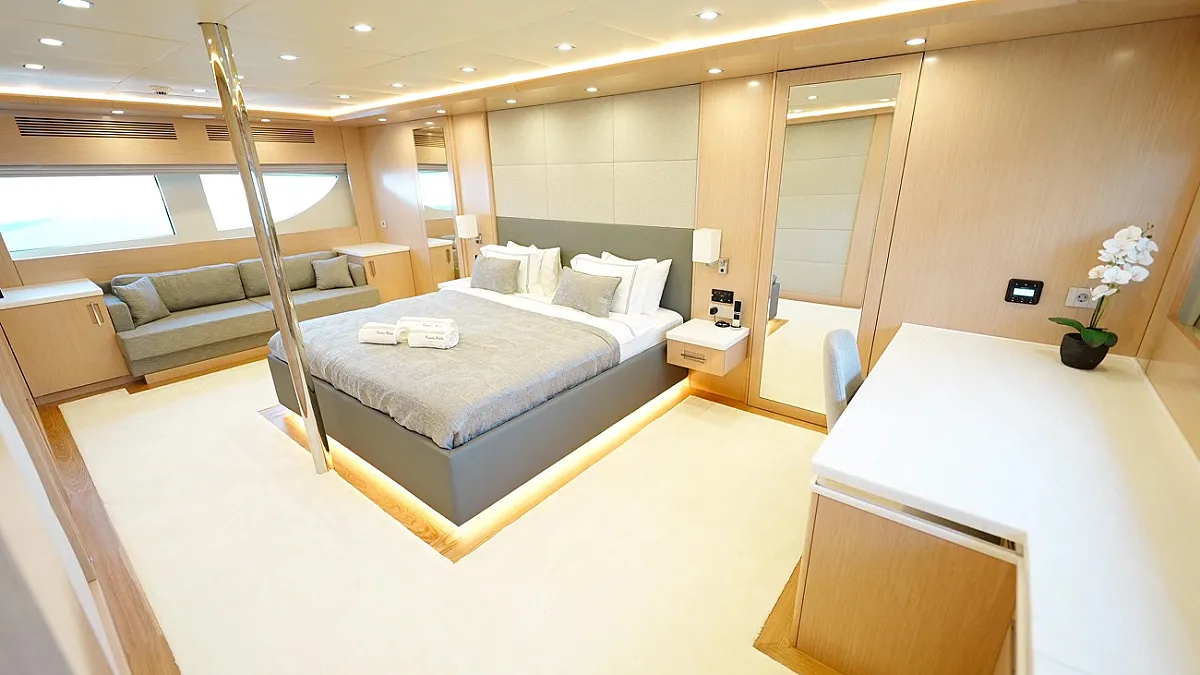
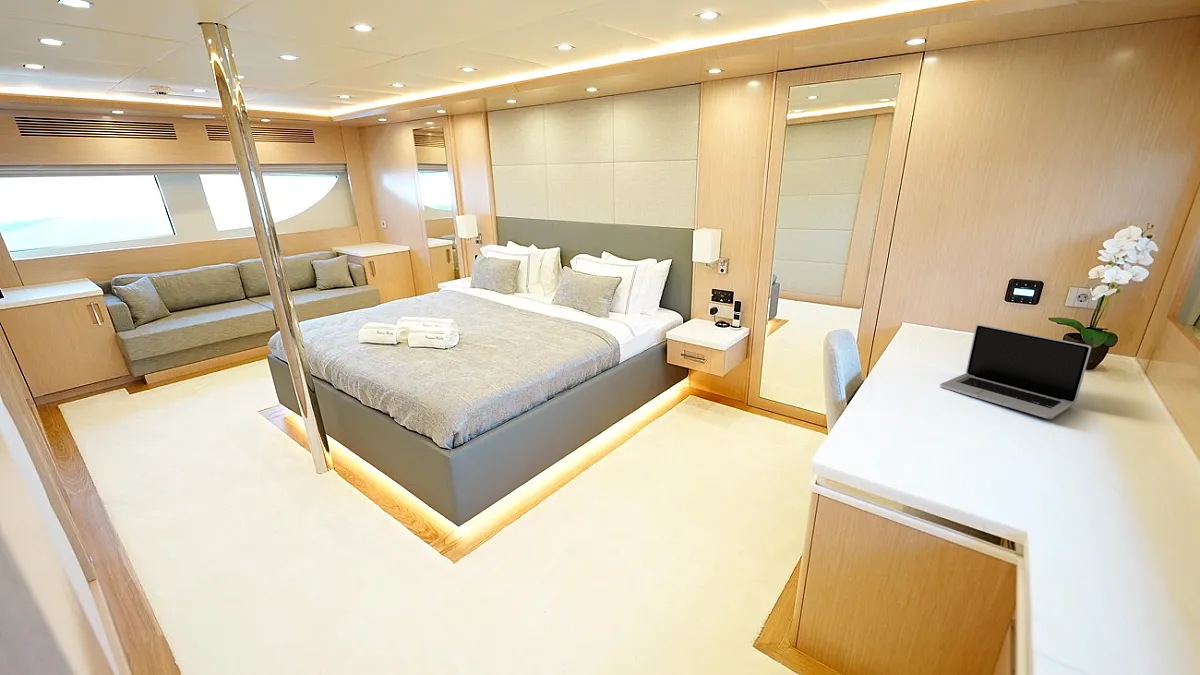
+ laptop [939,323,1092,420]
